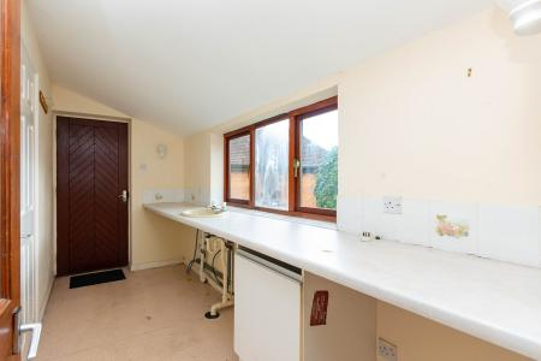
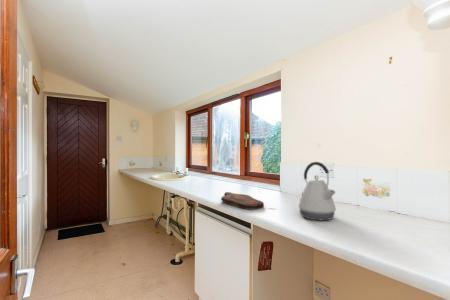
+ kettle [297,161,337,221]
+ cutting board [220,191,265,210]
